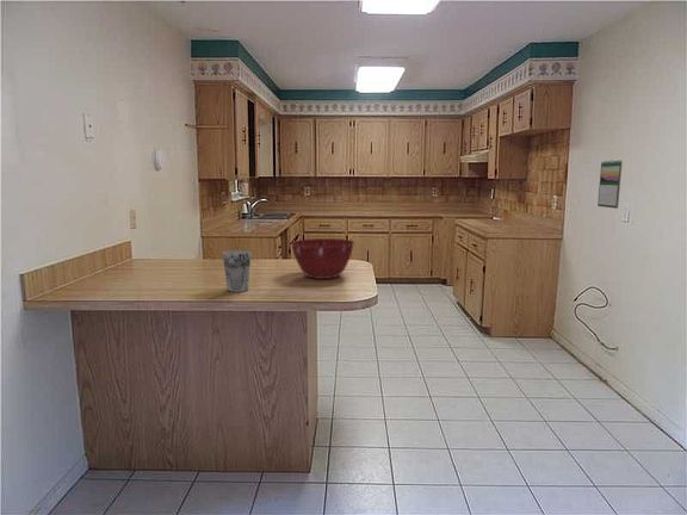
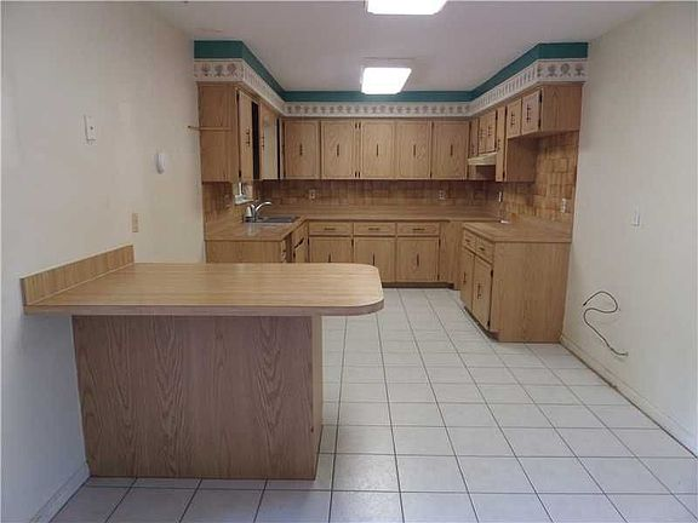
- calendar [596,159,624,210]
- cup [222,249,252,293]
- mixing bowl [290,237,355,280]
